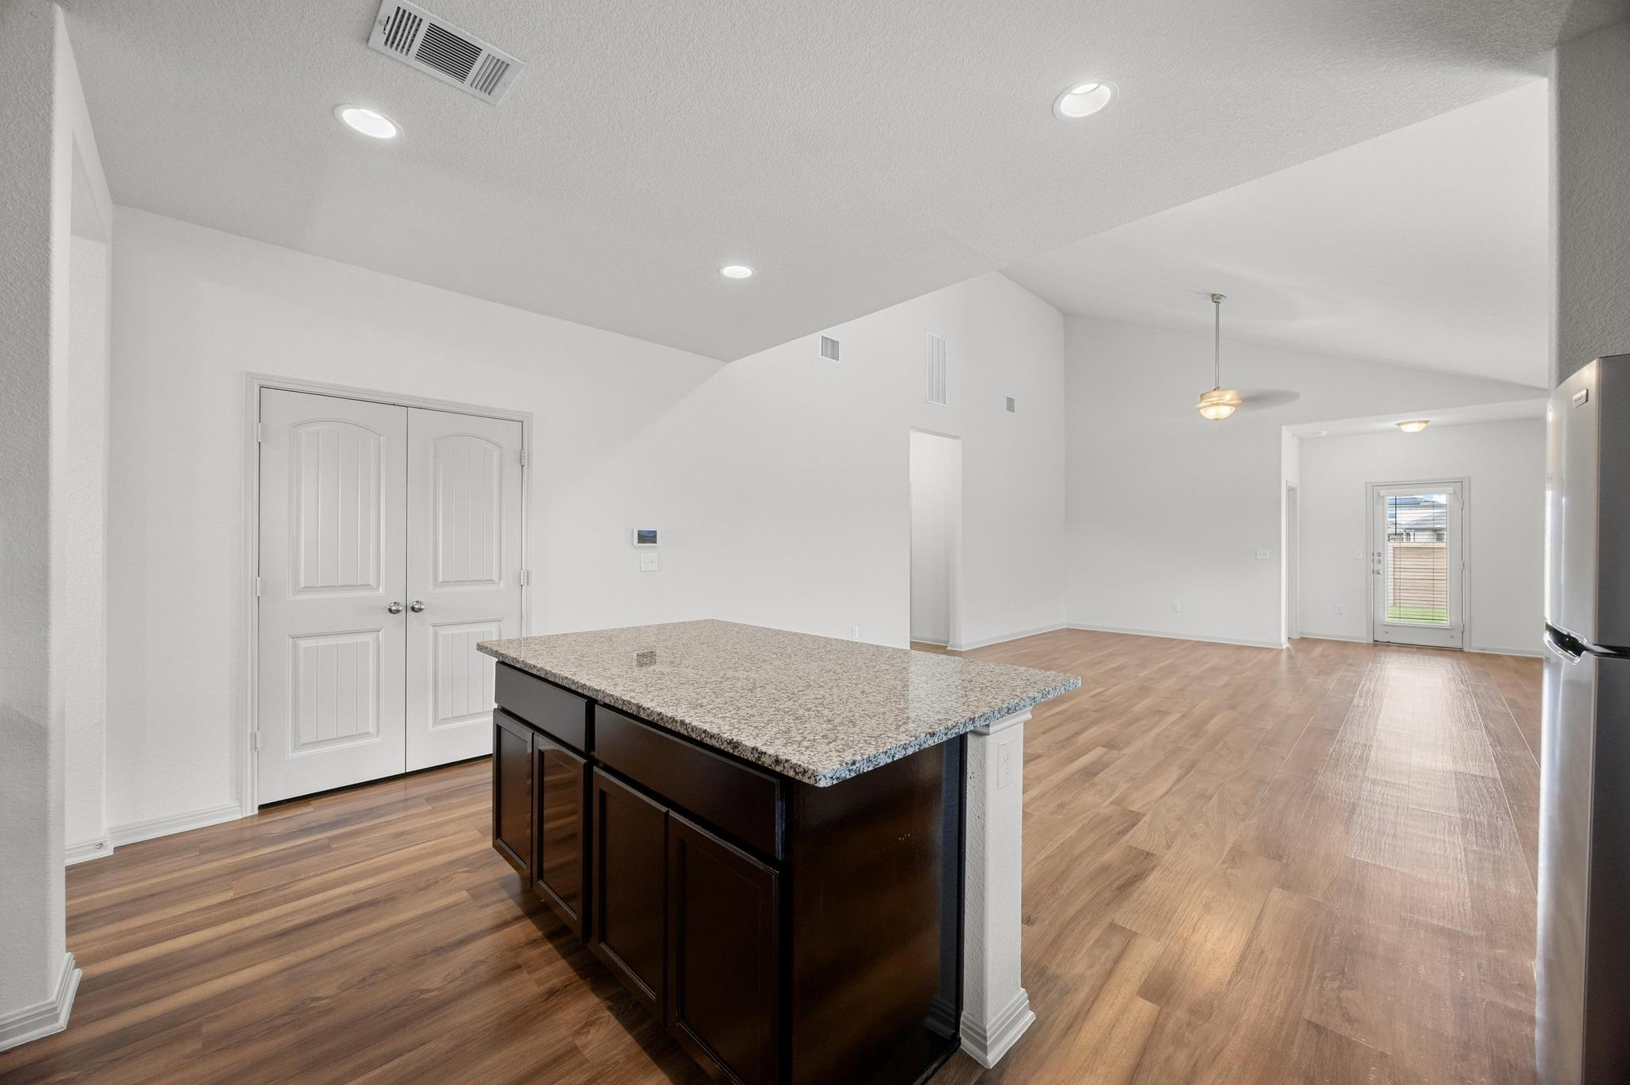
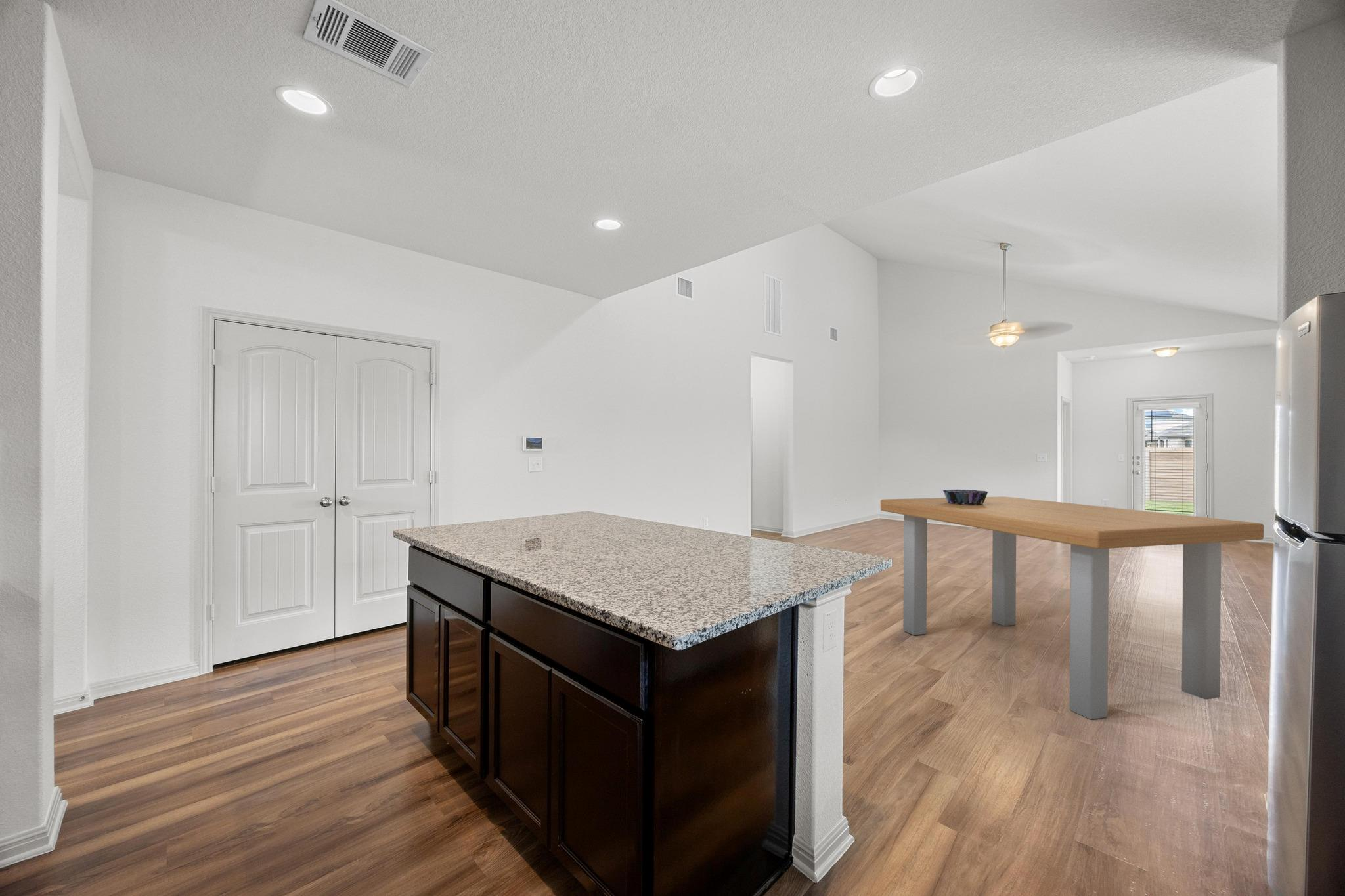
+ decorative bowl [942,489,989,505]
+ dining table [880,496,1264,720]
